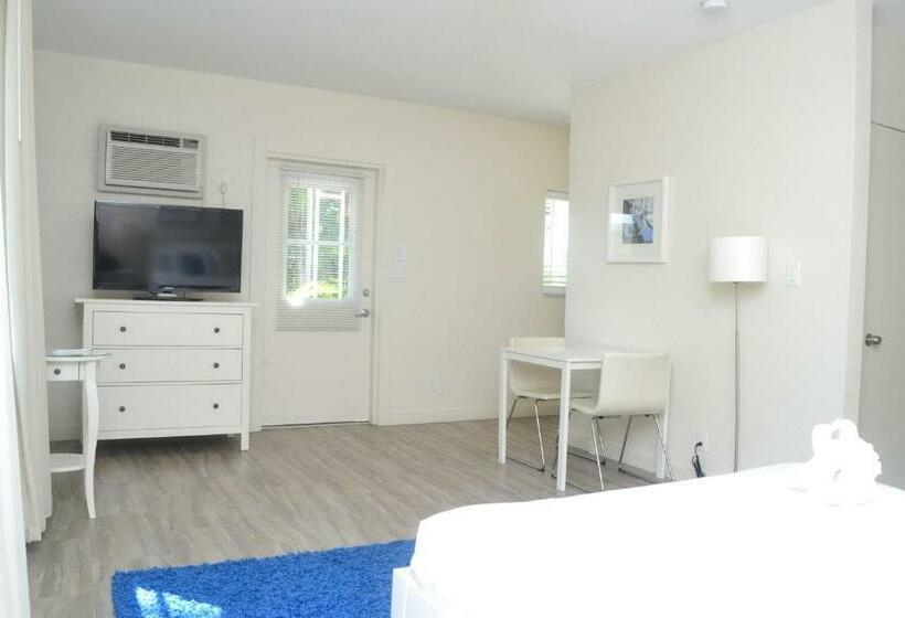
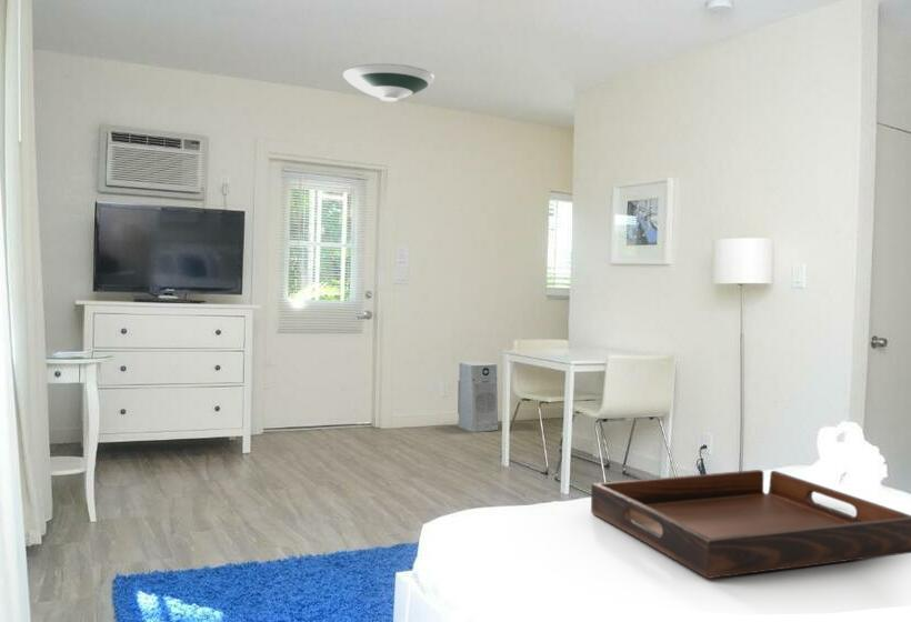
+ serving tray [590,469,911,580]
+ air purifier [457,361,499,433]
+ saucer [342,62,437,102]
